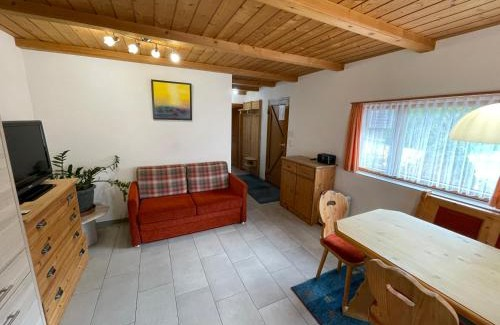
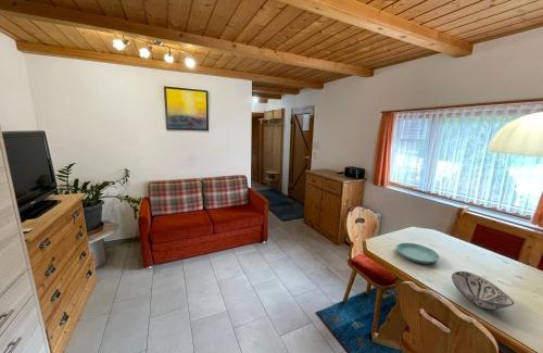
+ saucer [395,242,441,265]
+ decorative bowl [451,270,515,311]
